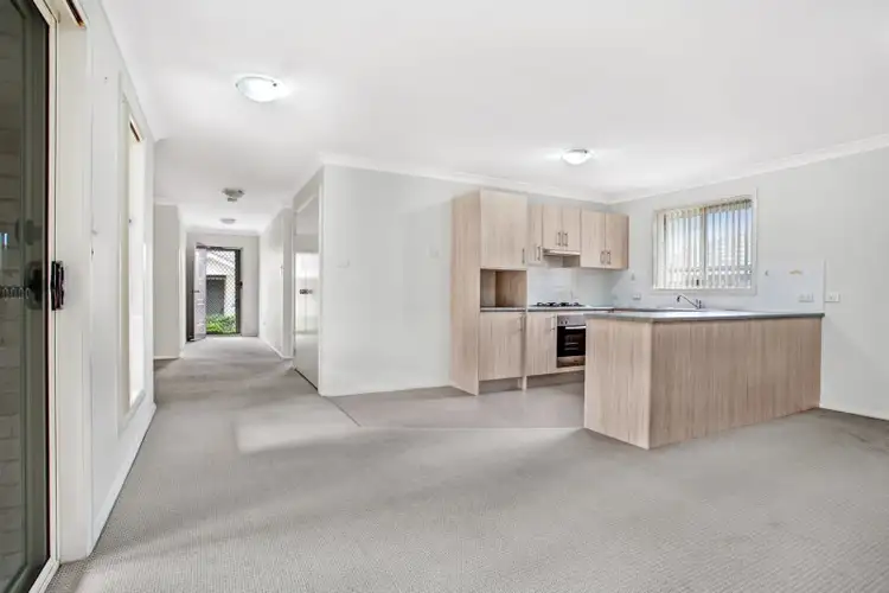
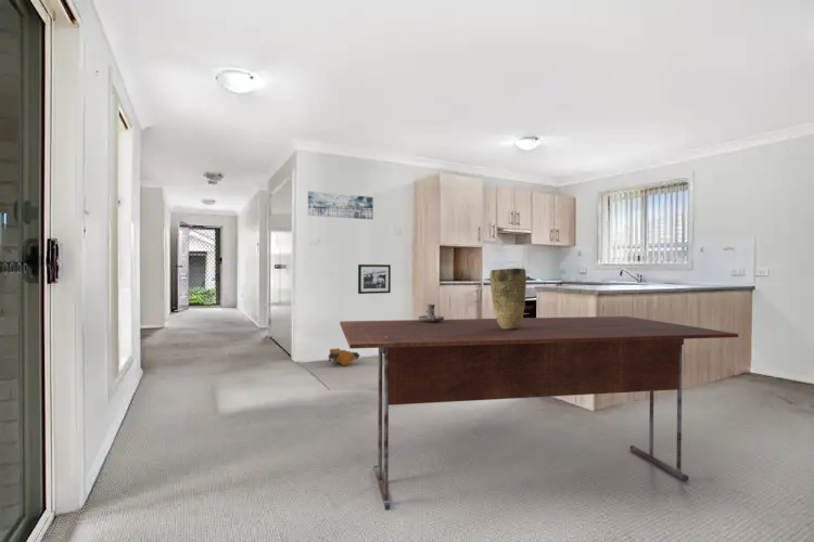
+ wall art [307,190,374,220]
+ picture frame [357,263,392,295]
+ candle holder [417,304,445,322]
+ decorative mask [328,347,360,367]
+ dining table [339,315,739,511]
+ vase [488,268,527,328]
